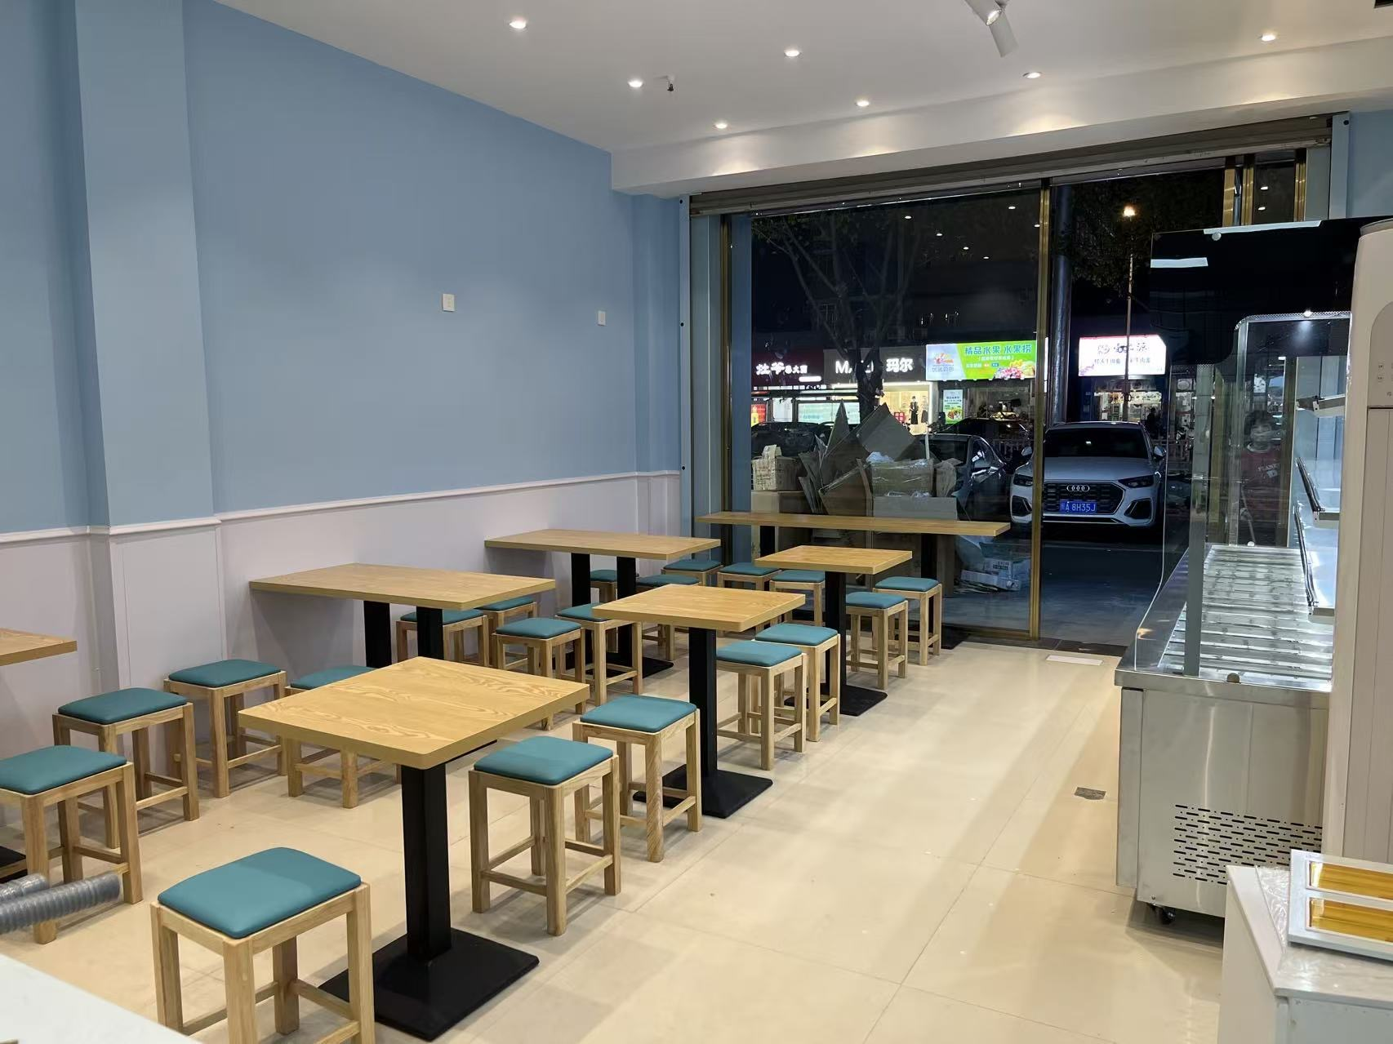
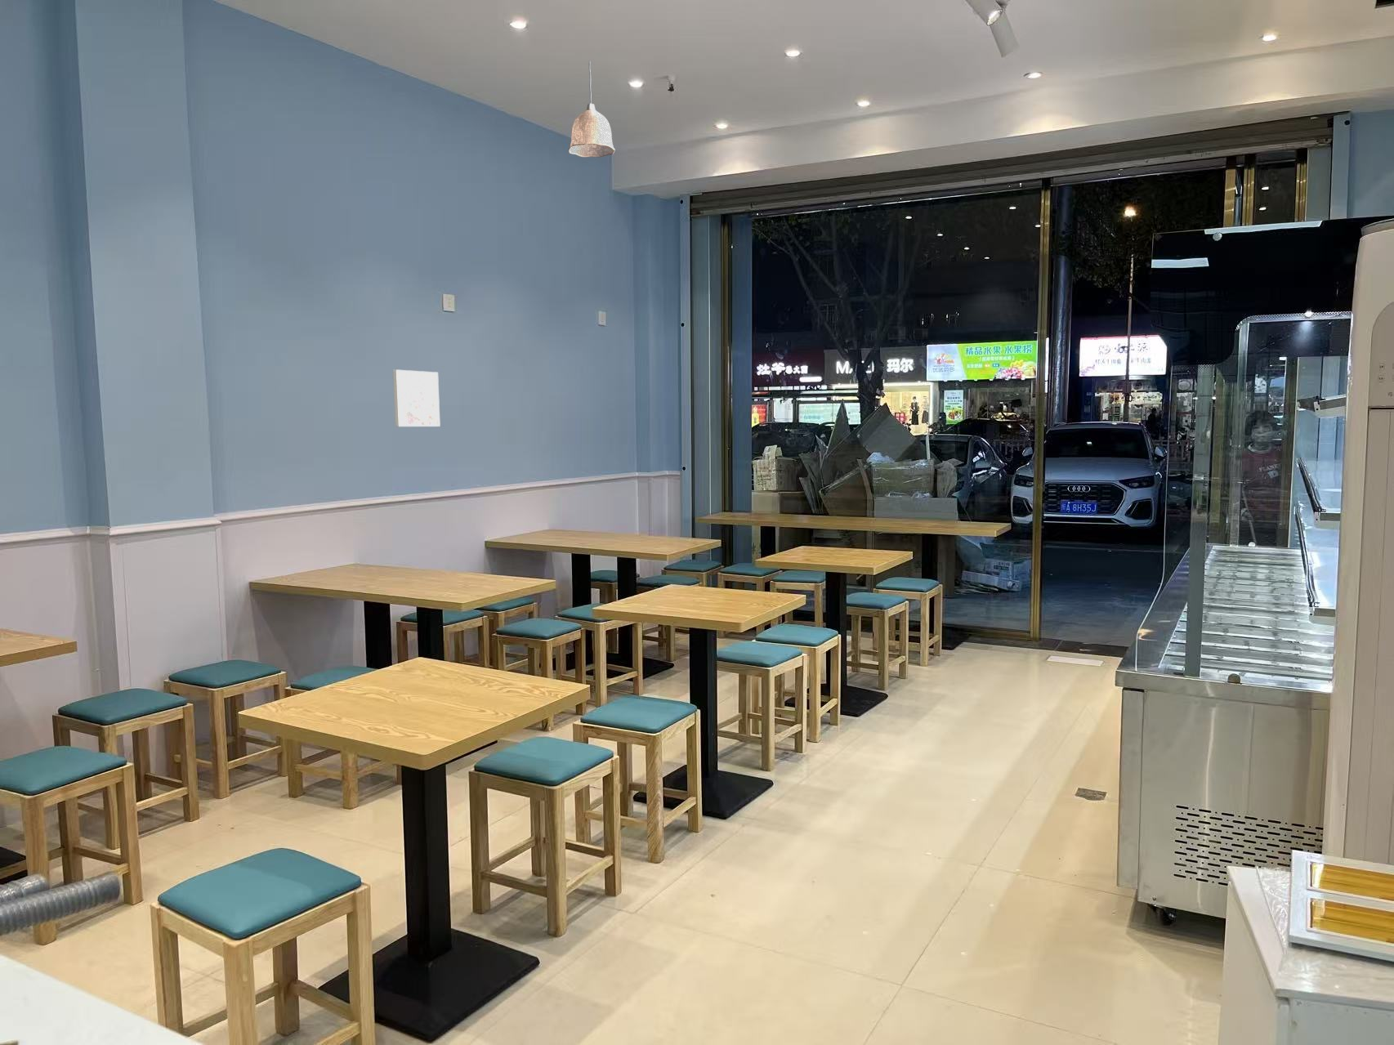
+ pendant lamp [567,60,616,158]
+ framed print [392,369,441,427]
